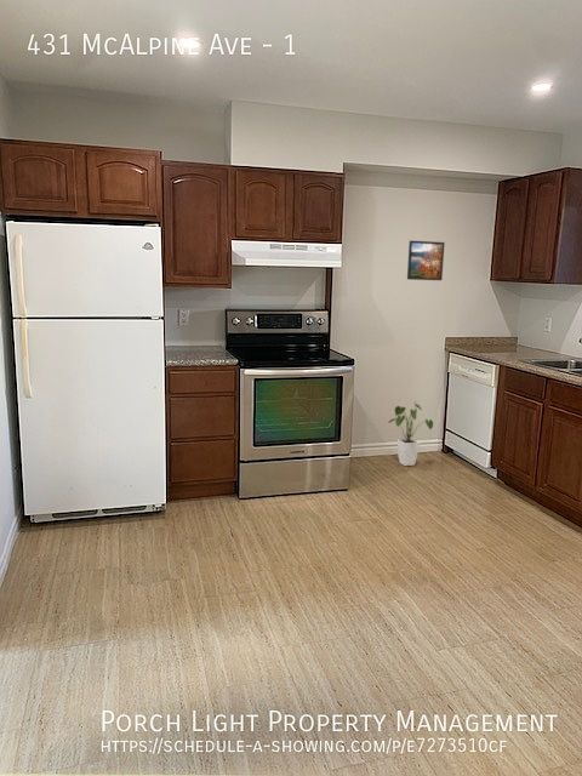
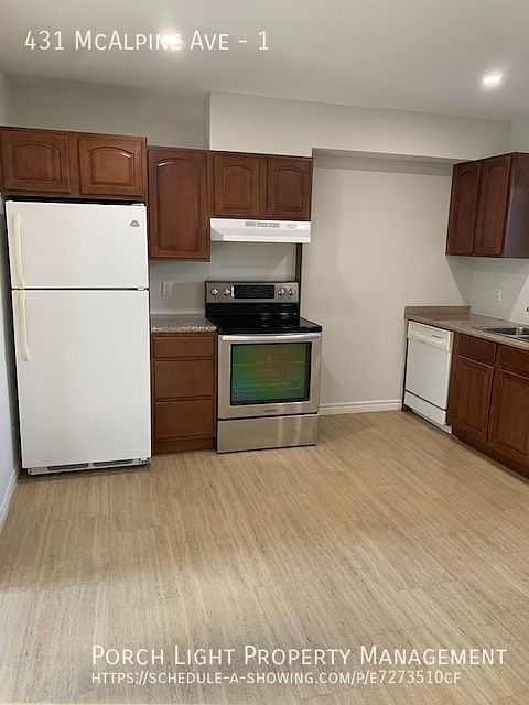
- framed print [406,240,446,281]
- house plant [388,401,434,467]
